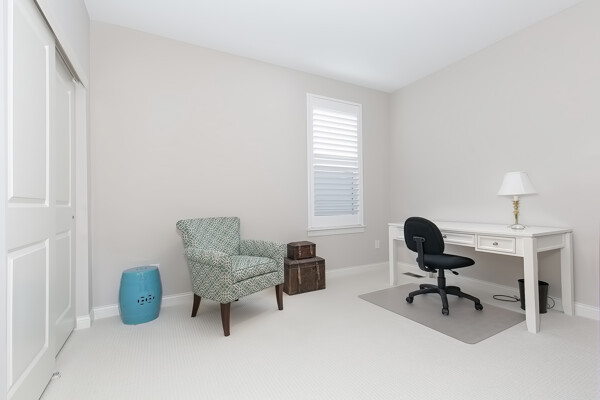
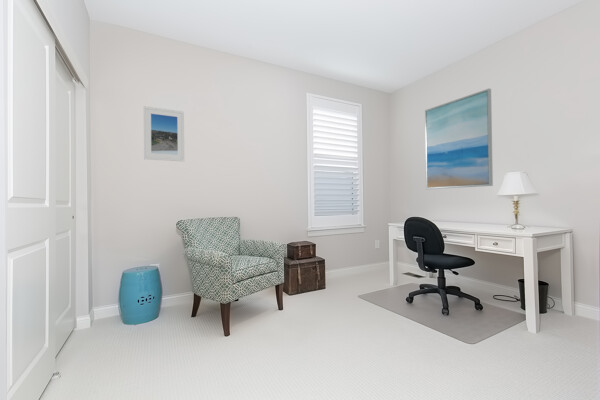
+ wall art [424,88,494,190]
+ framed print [143,105,185,162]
